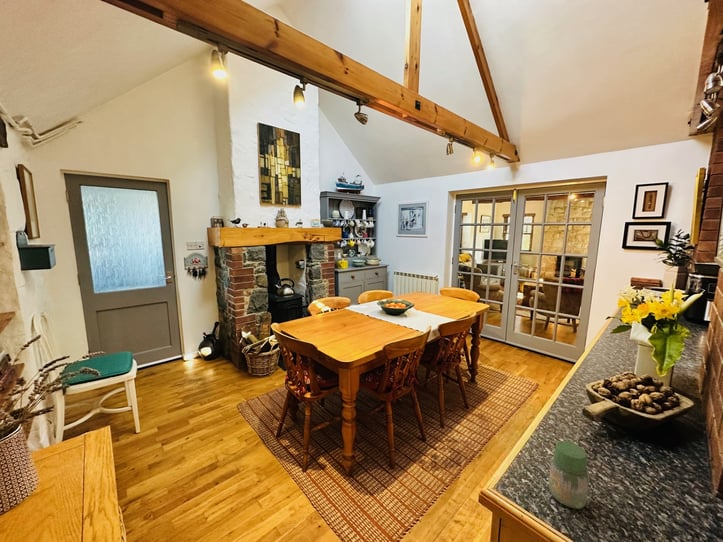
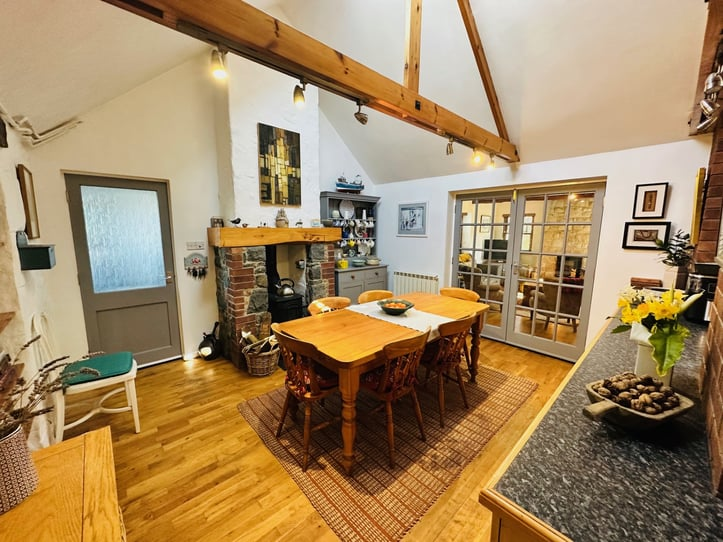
- jar [548,440,590,510]
